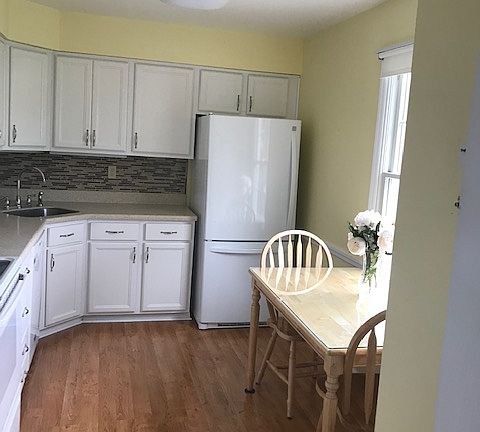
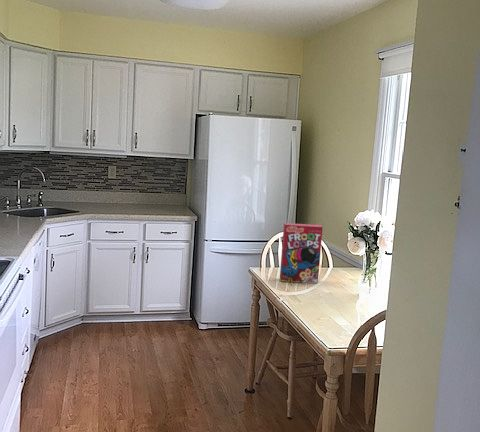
+ cereal box [279,222,324,284]
